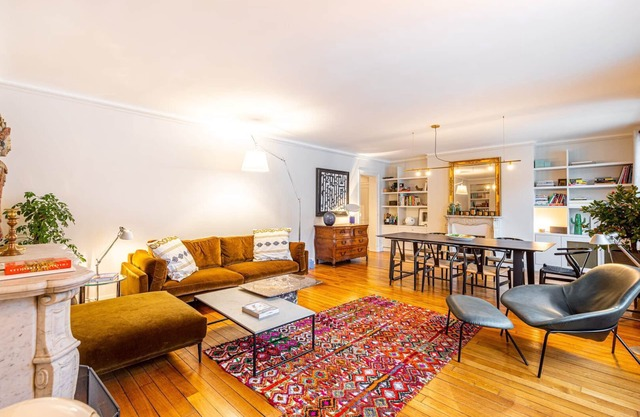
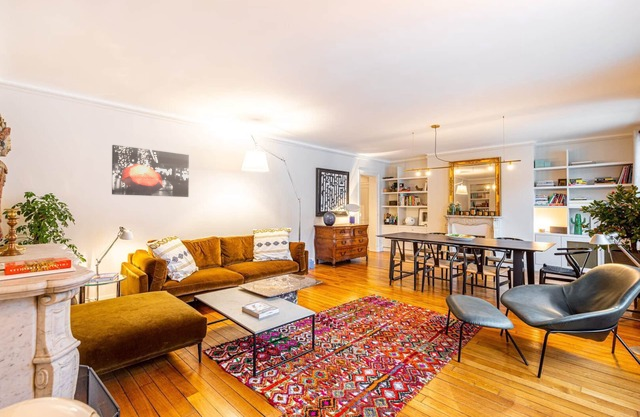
+ wall art [111,144,190,198]
